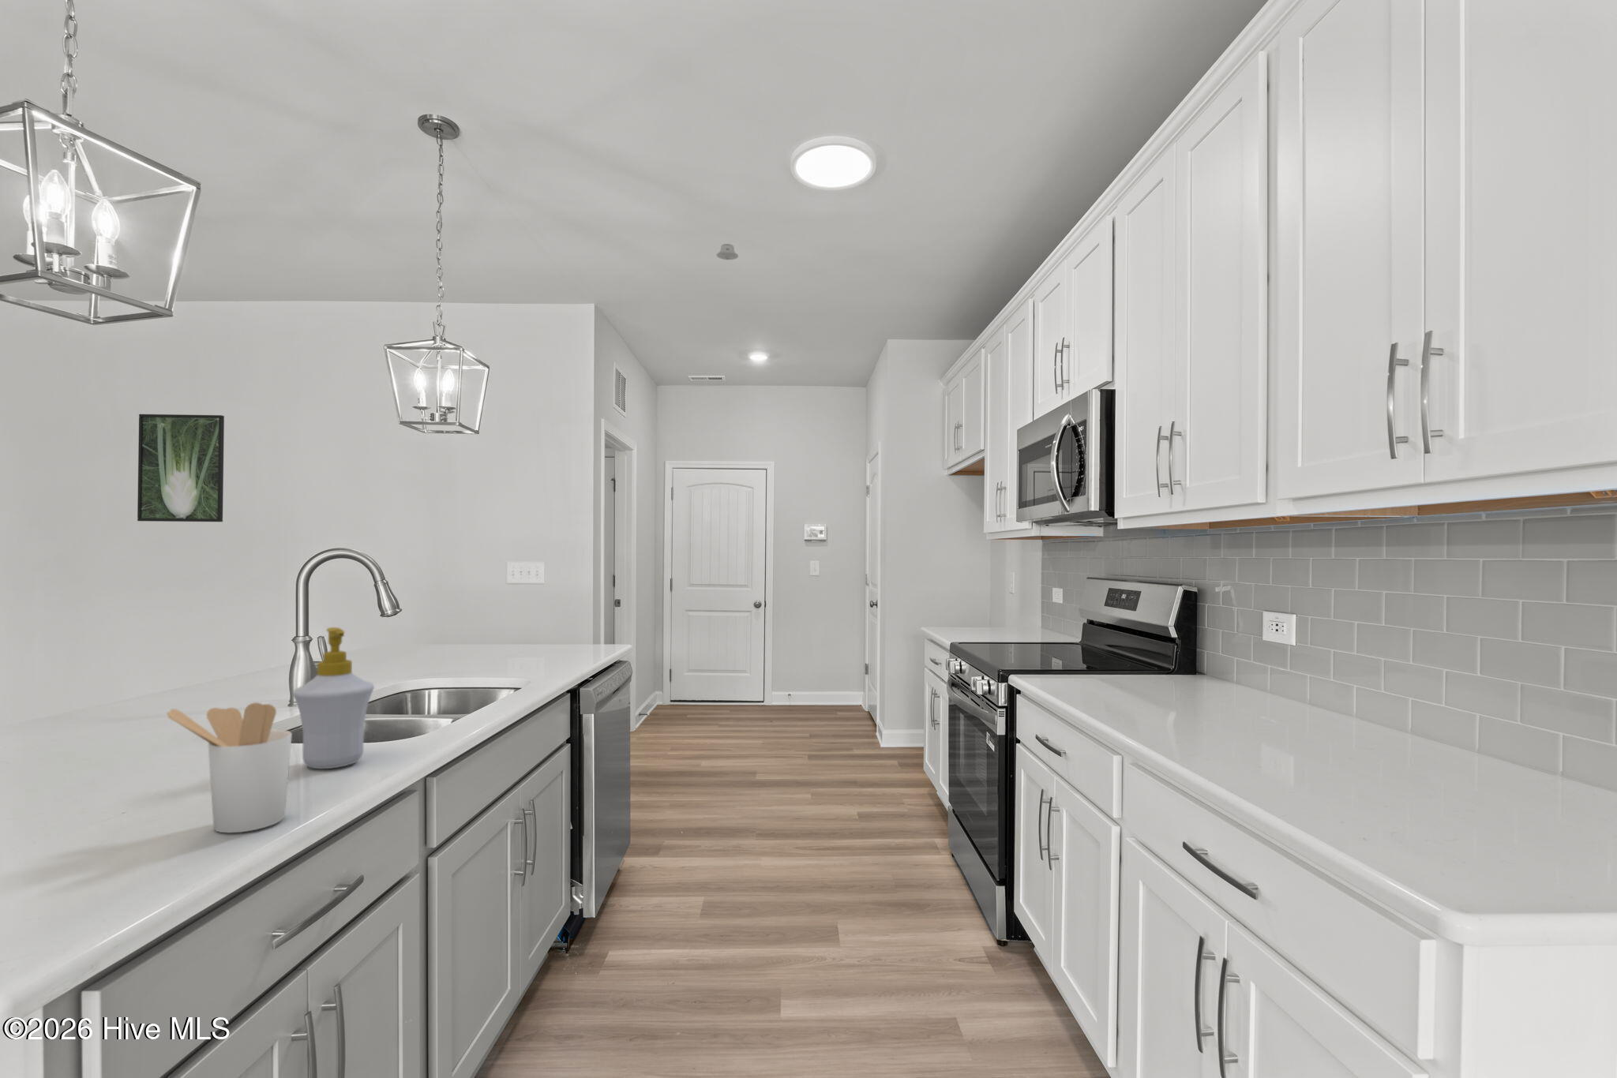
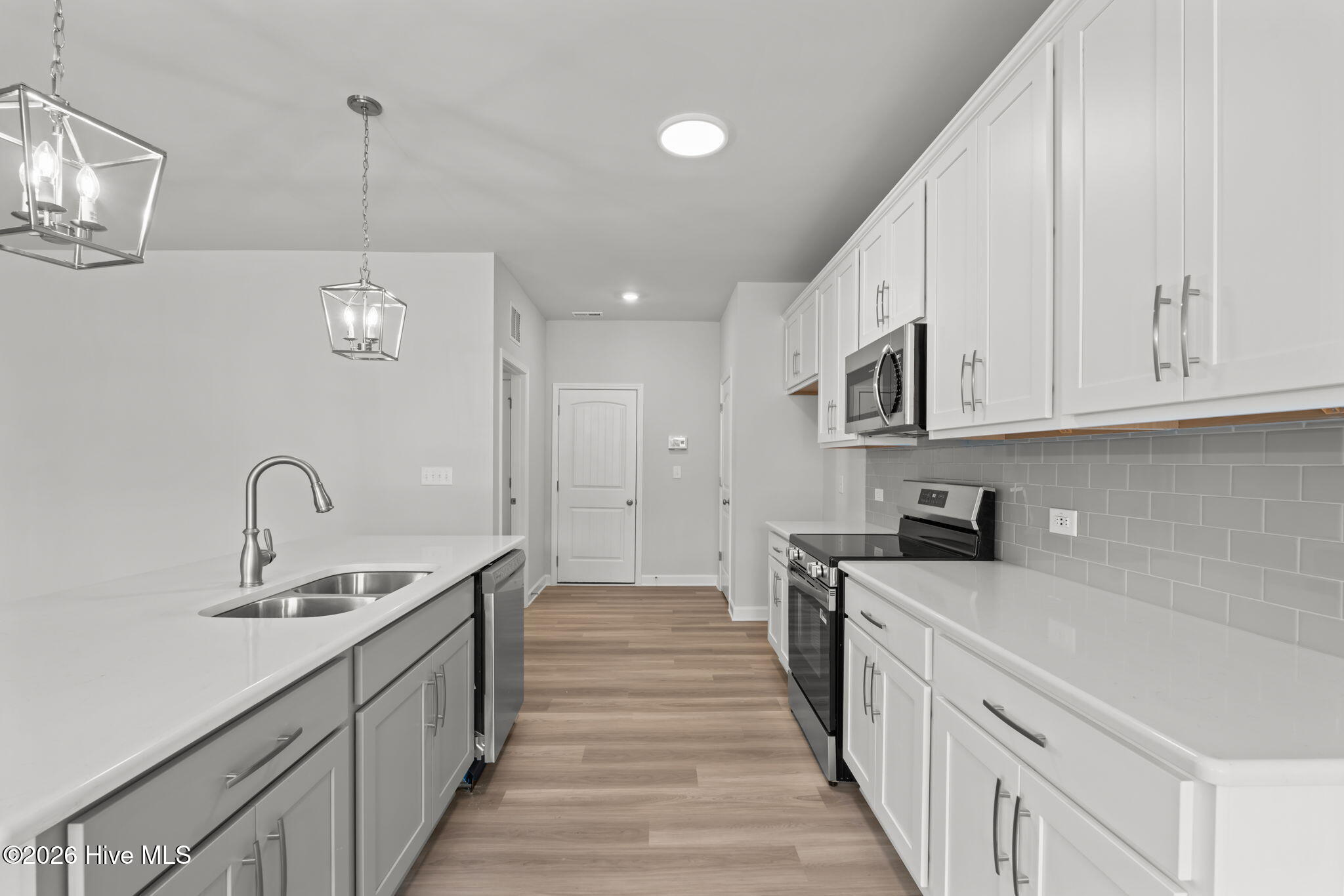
- utensil holder [166,701,292,834]
- recessed light [716,243,739,260]
- soap bottle [292,627,375,770]
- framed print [137,414,225,522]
